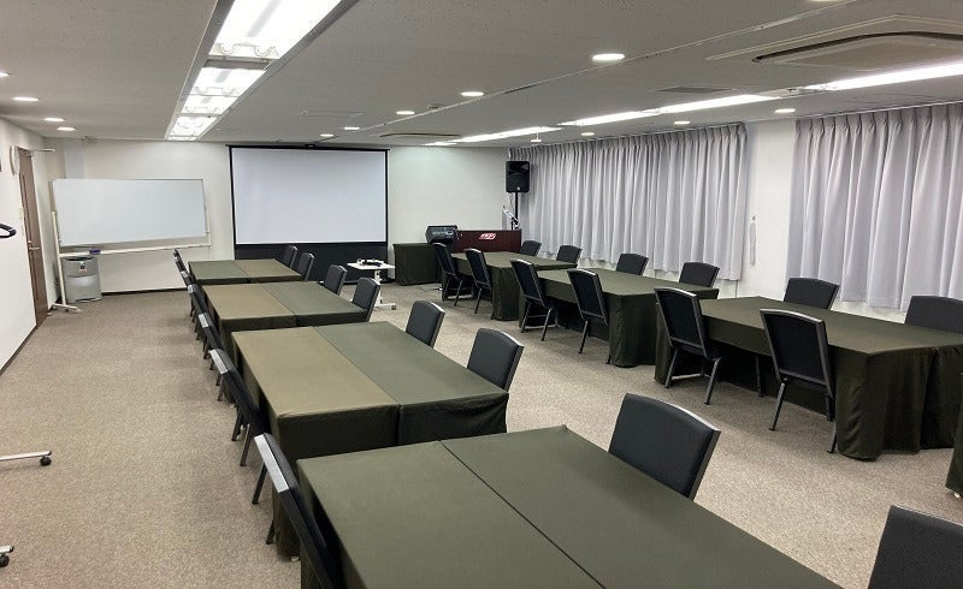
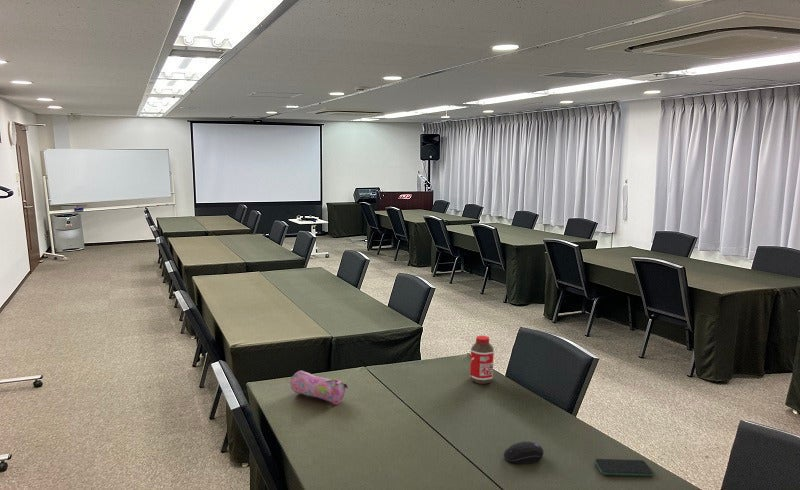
+ pencil case [289,370,349,405]
+ computer mouse [503,440,545,465]
+ smartphone [594,458,654,477]
+ bottle [469,335,495,385]
